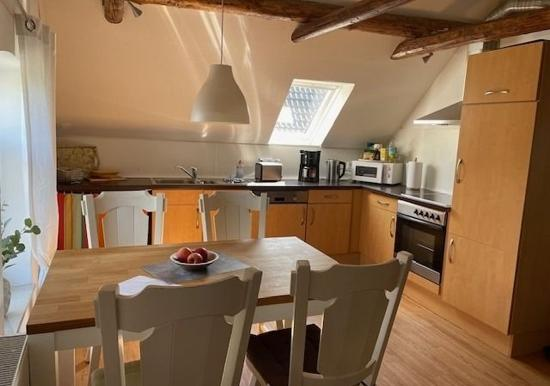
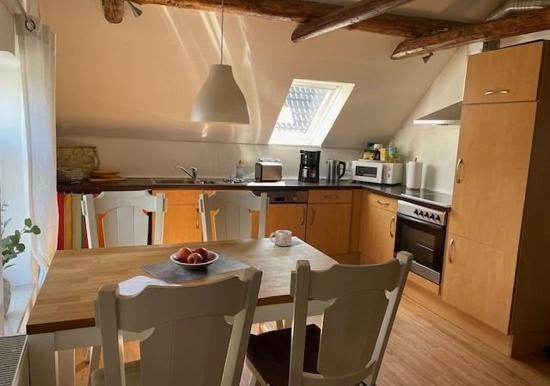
+ mug [269,229,293,247]
